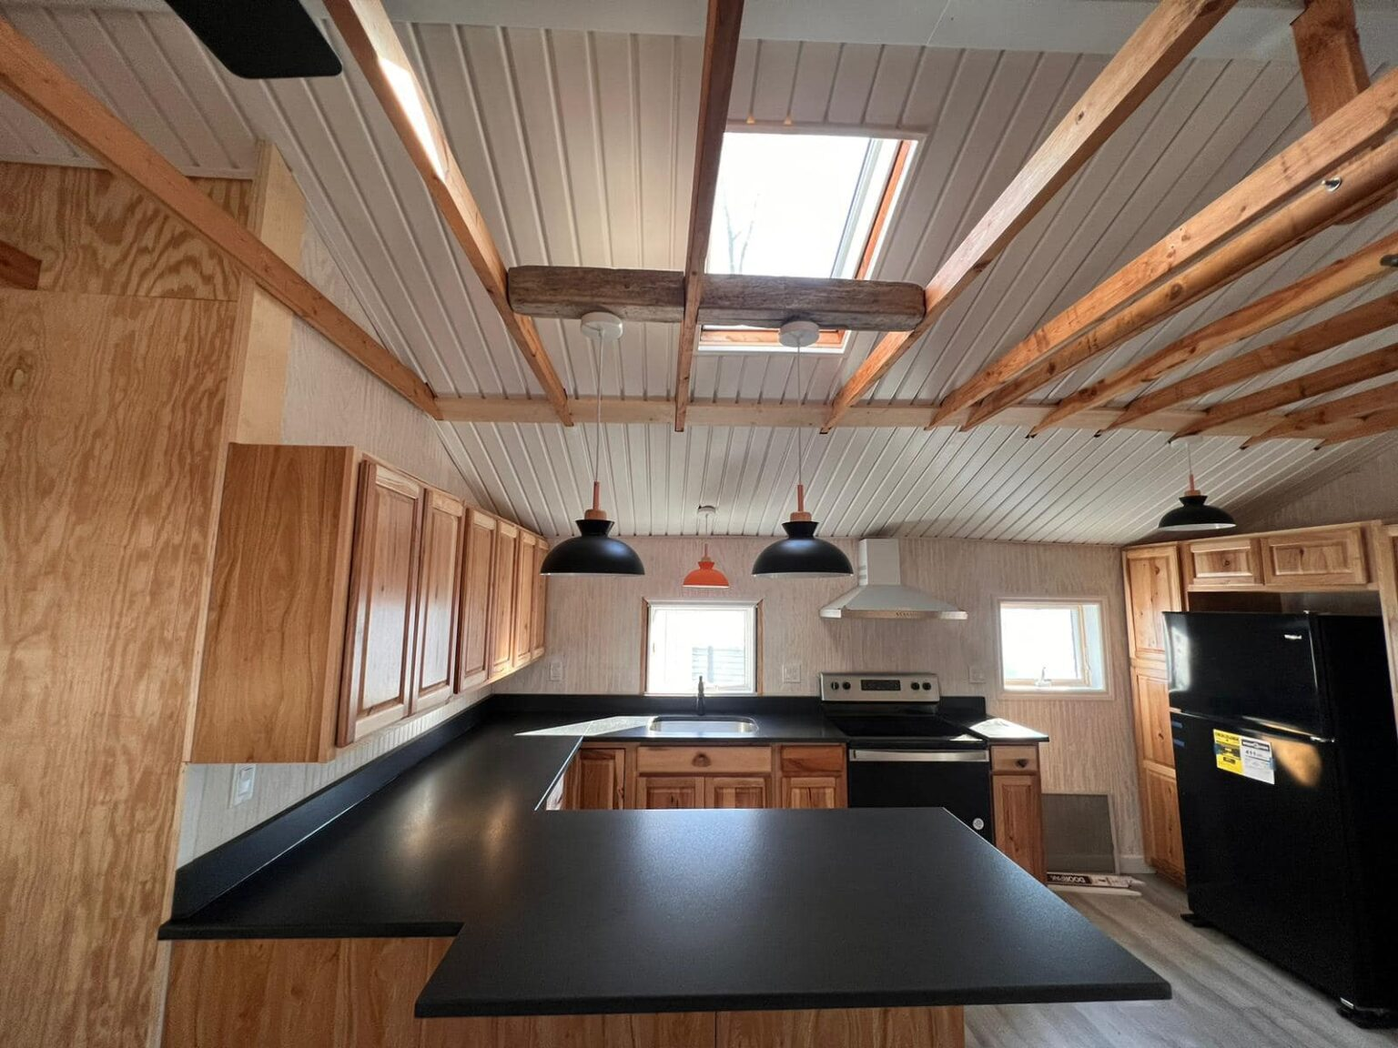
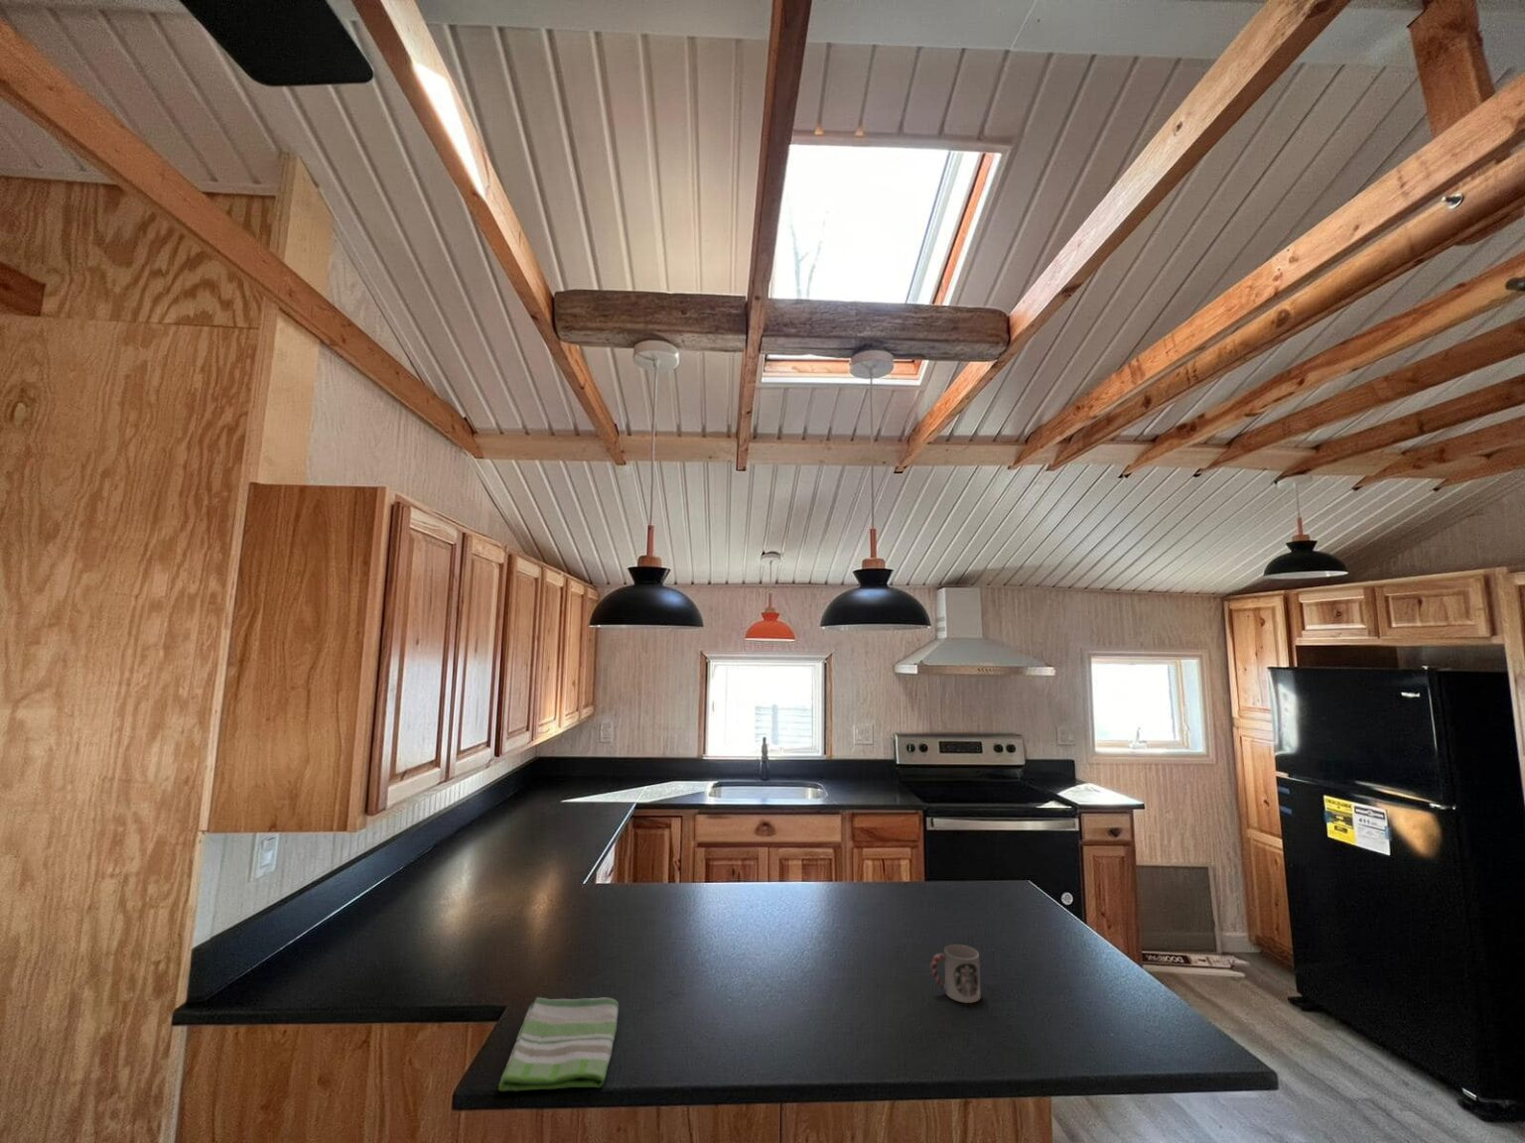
+ cup [929,944,982,1004]
+ dish towel [497,997,620,1093]
